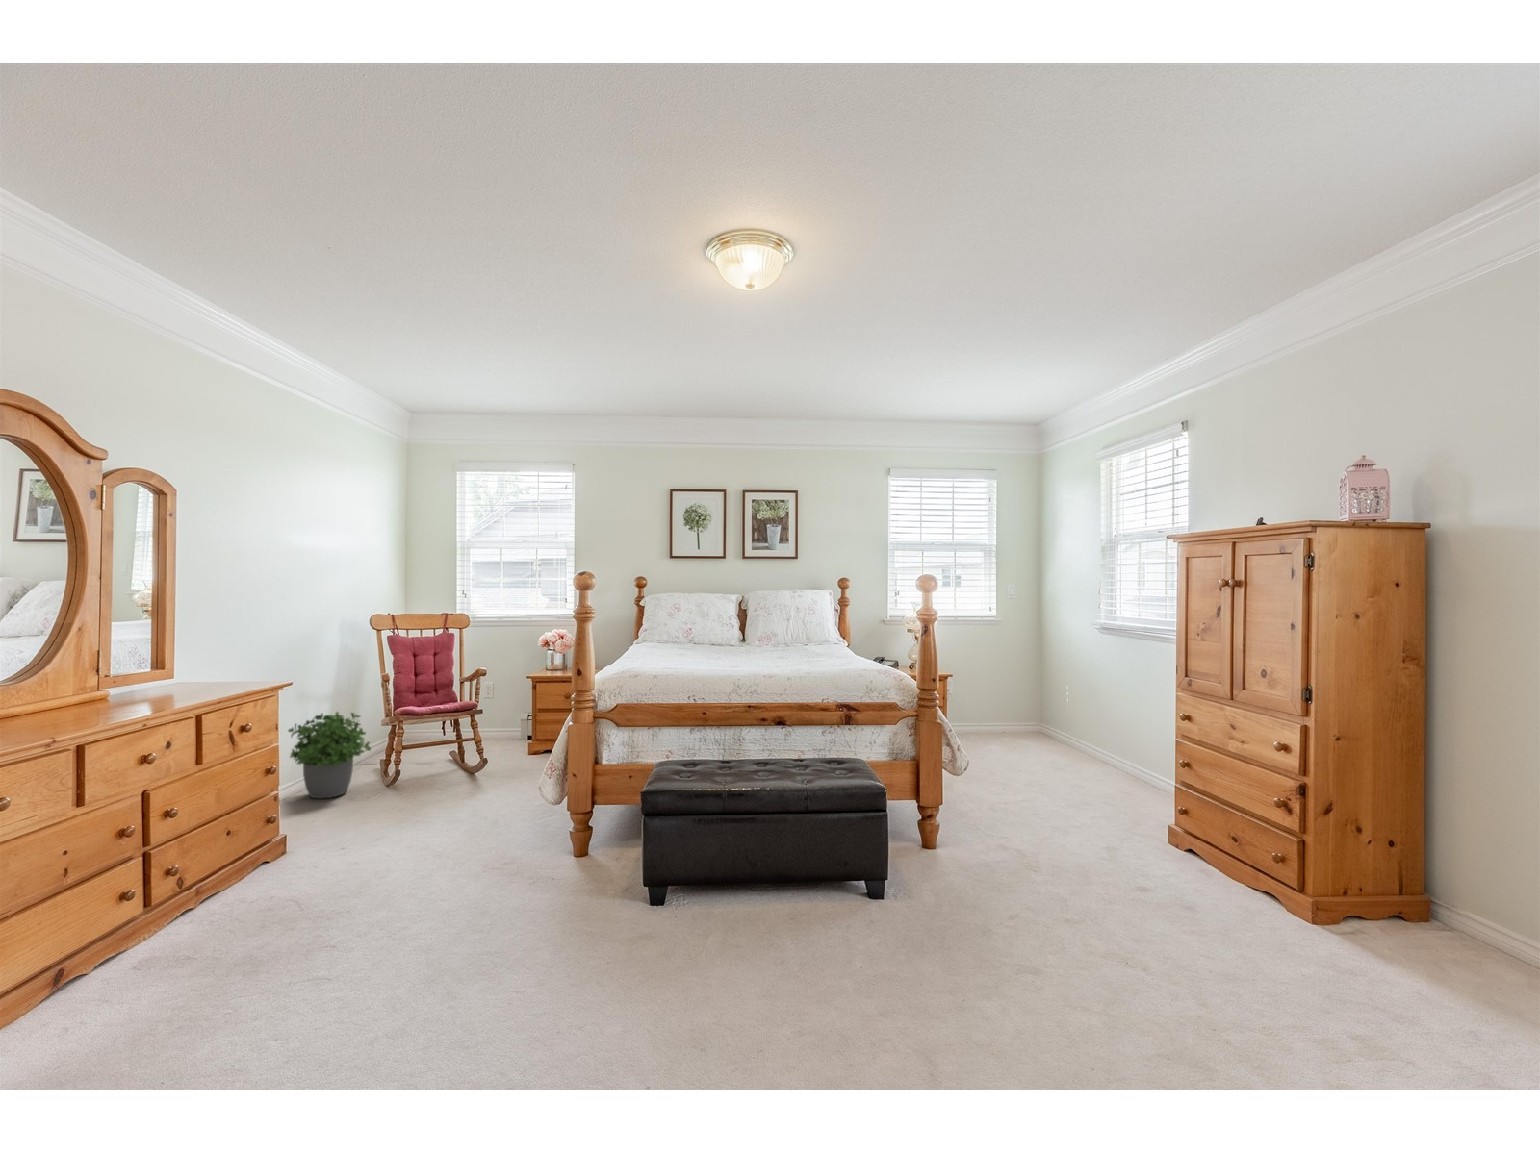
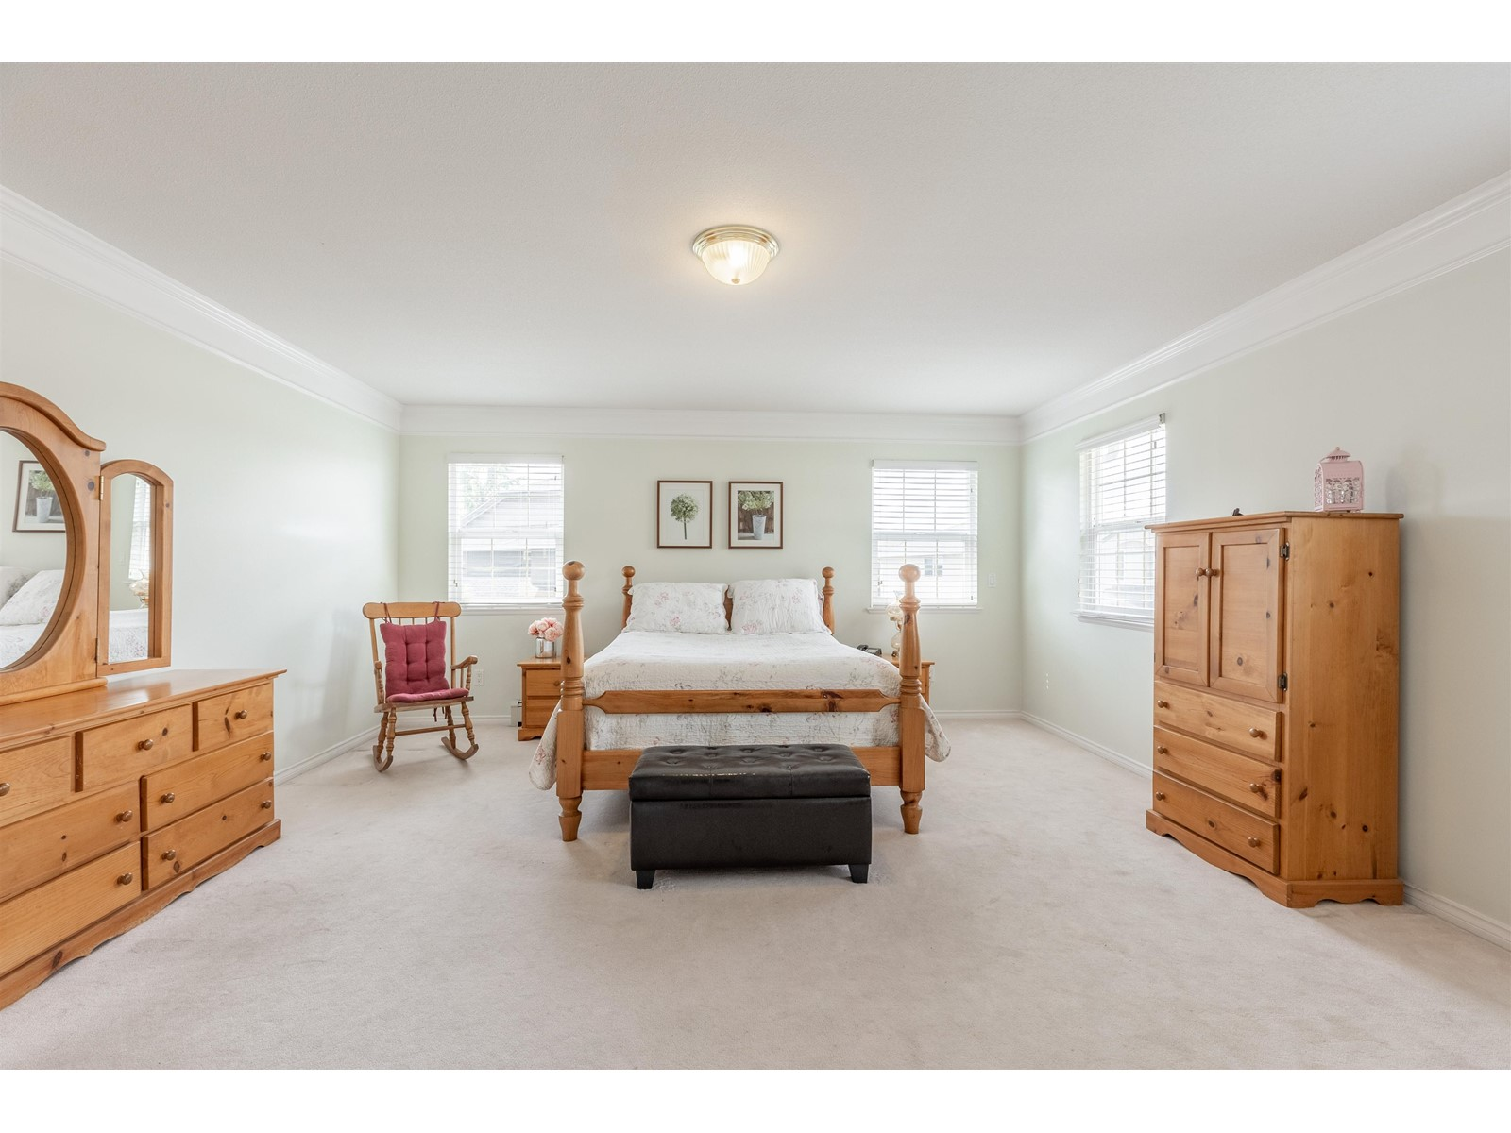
- potted plant [287,710,371,800]
